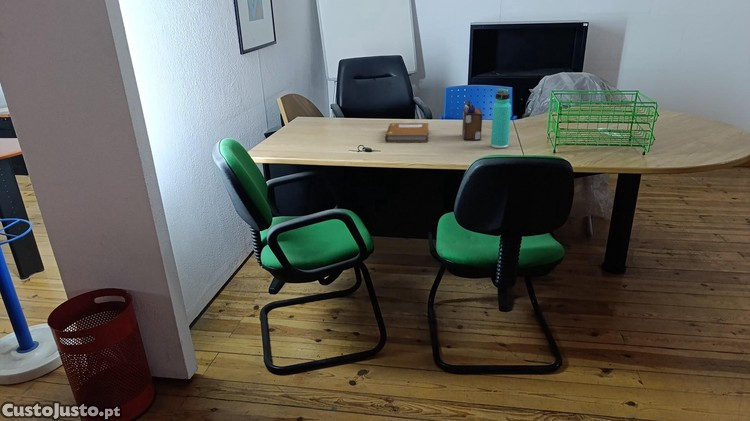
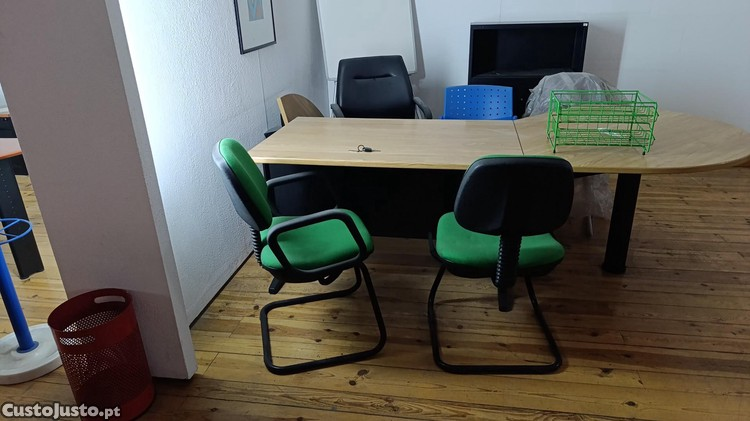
- notebook [384,122,429,143]
- thermos bottle [490,87,512,149]
- desk organizer [461,98,483,141]
